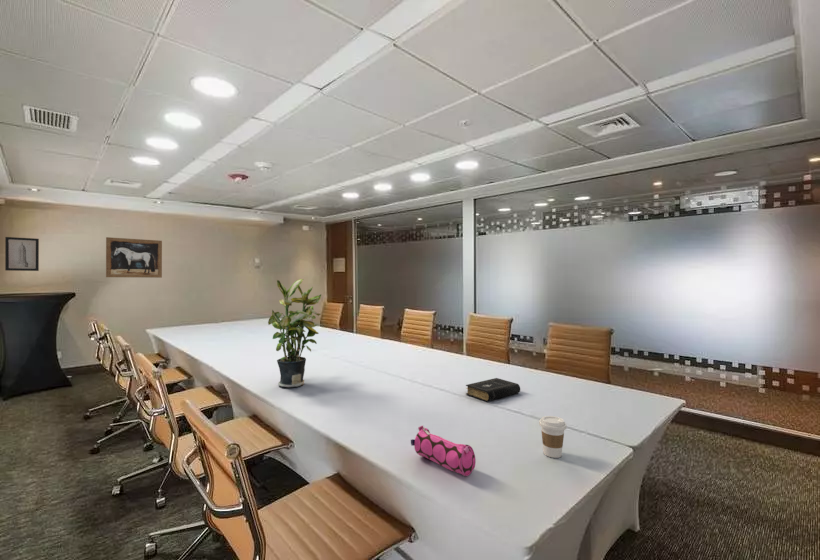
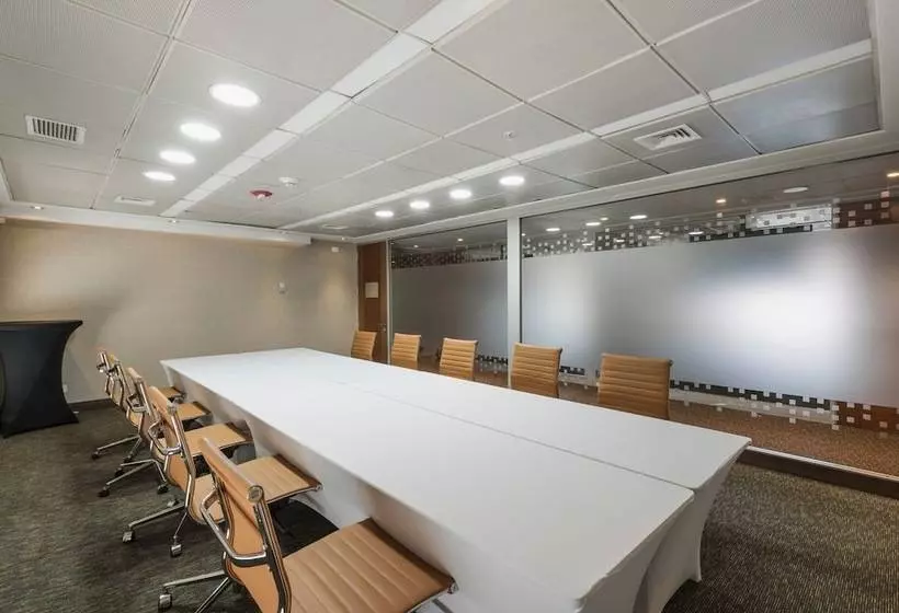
- book [465,377,521,402]
- wall art [4,236,40,272]
- pencil case [410,425,477,477]
- potted plant [267,278,322,388]
- wall art [105,236,163,279]
- coffee cup [538,415,567,459]
